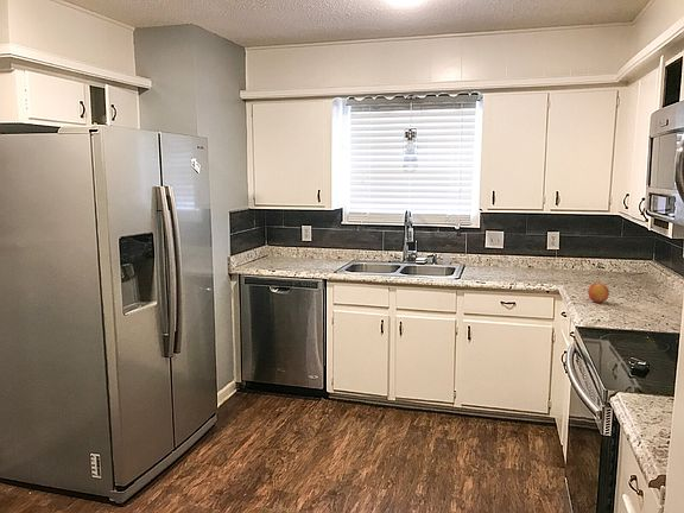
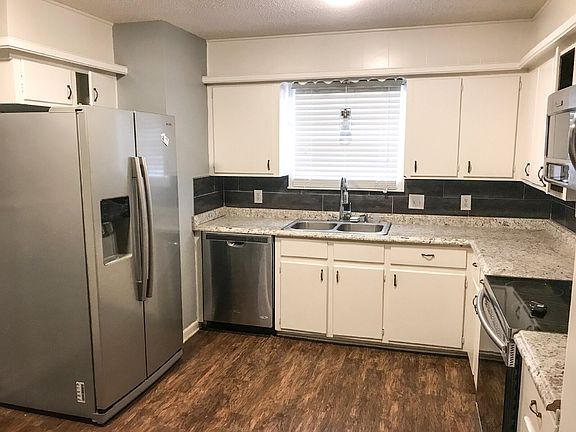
- apple [587,280,610,304]
